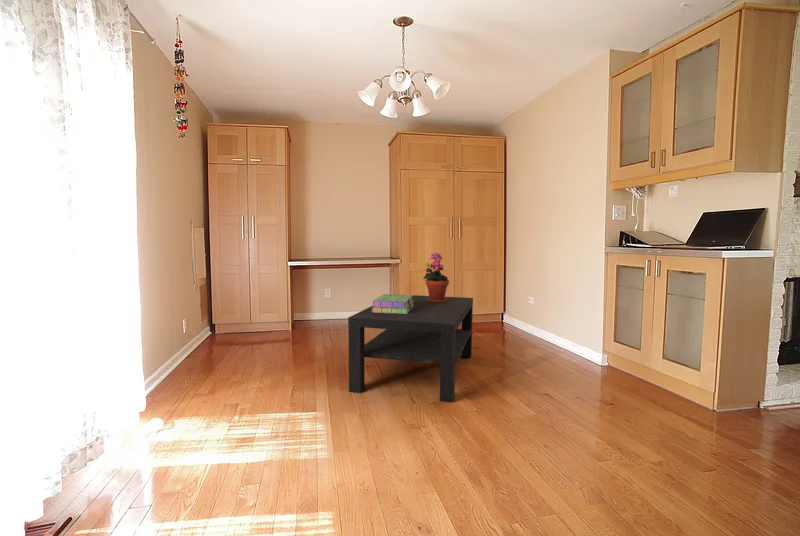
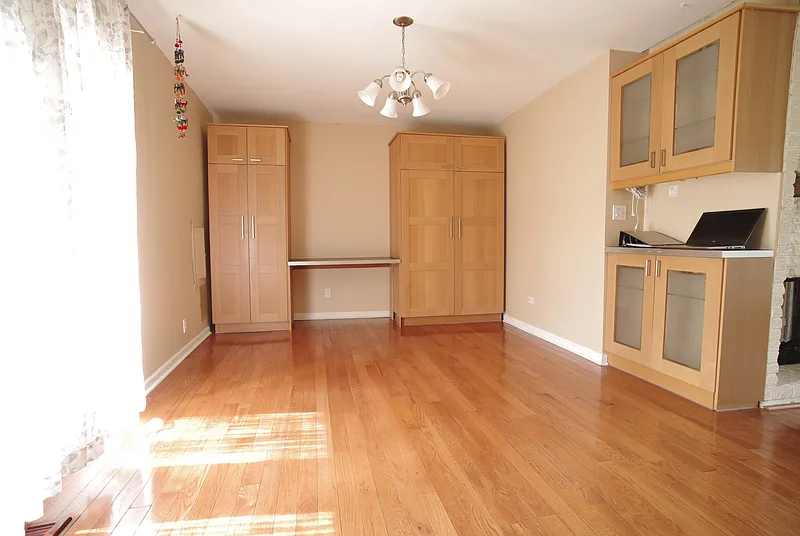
- coffee table [347,293,474,404]
- potted plant [422,251,450,303]
- stack of books [372,293,414,314]
